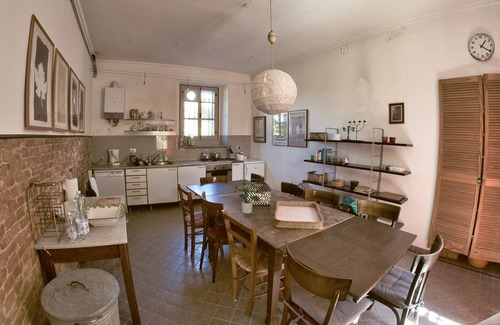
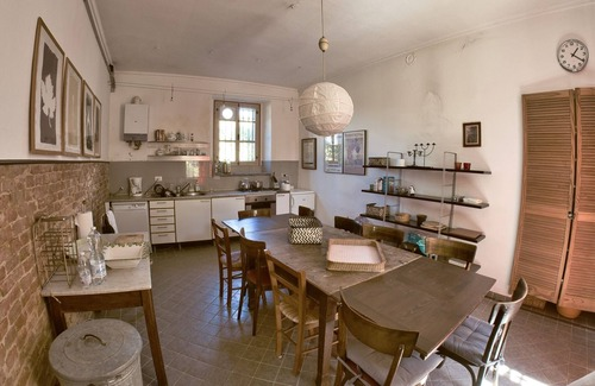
- potted plant [233,178,267,215]
